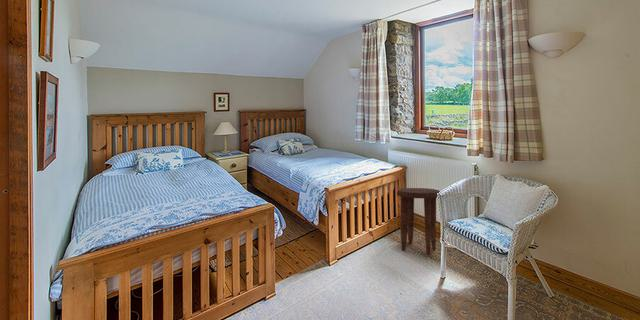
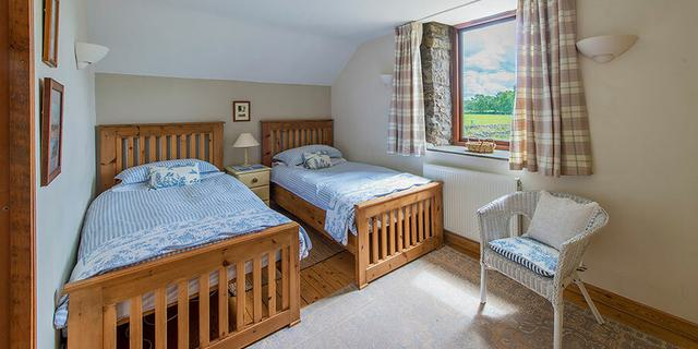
- side table [396,187,441,256]
